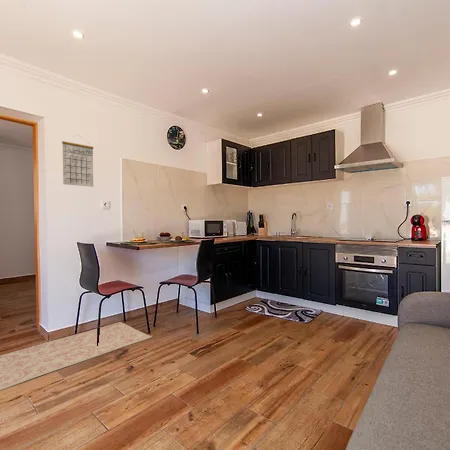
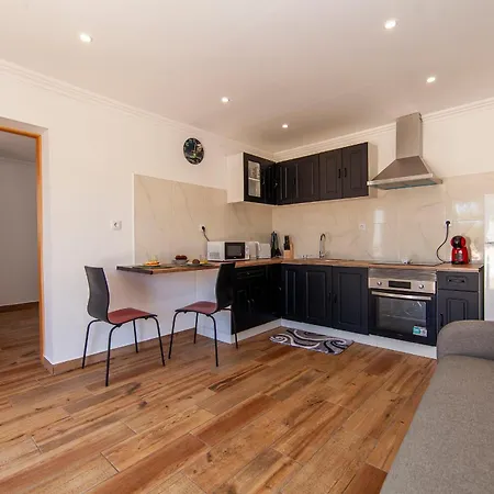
- calendar [61,134,94,188]
- rug [0,321,153,391]
